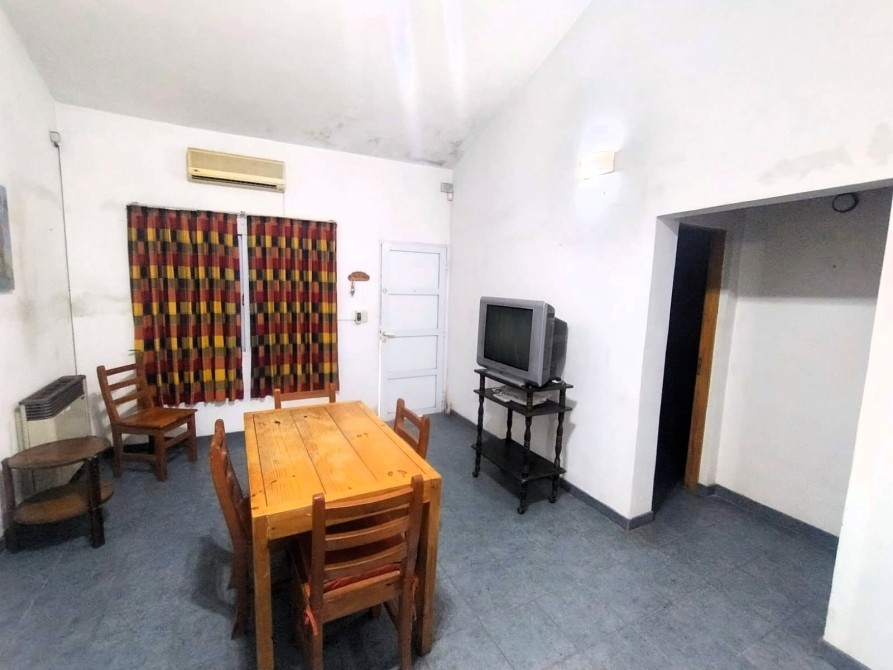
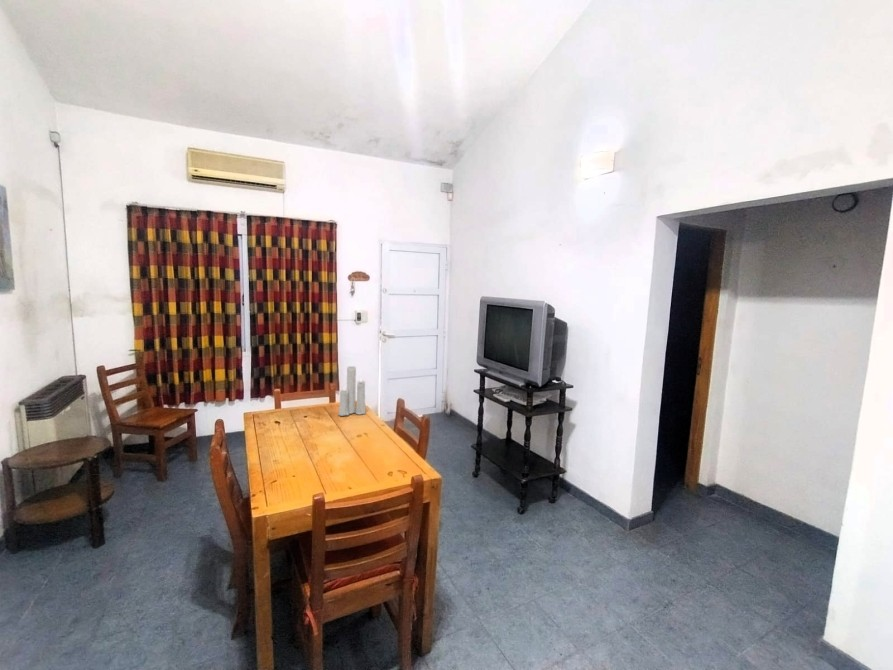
+ candle [337,360,366,417]
